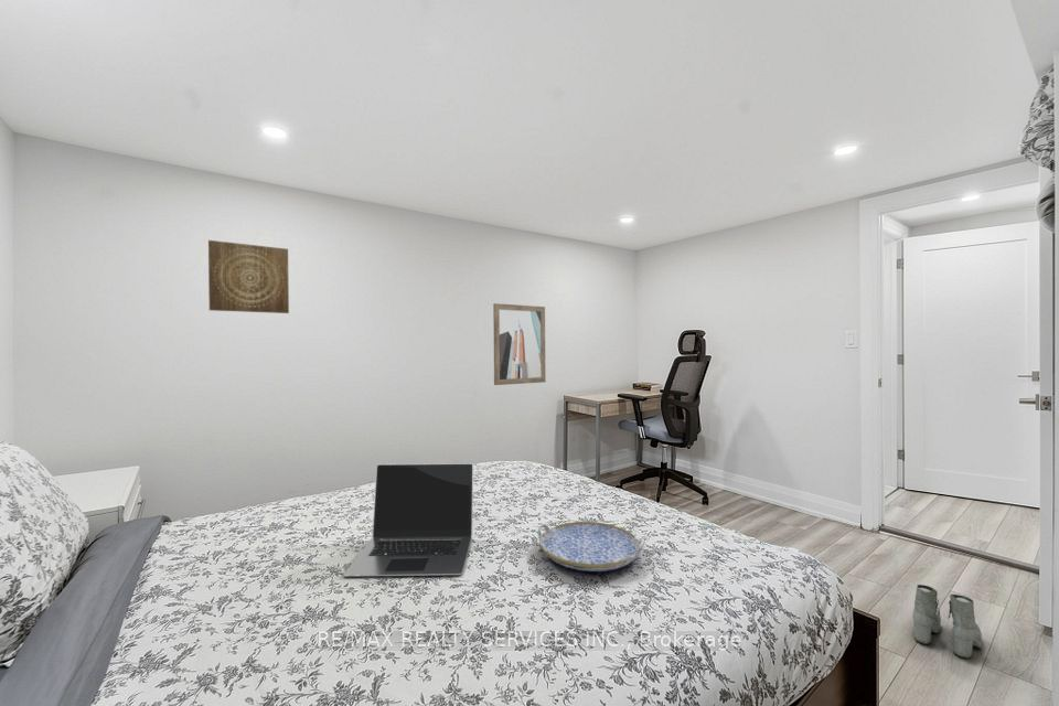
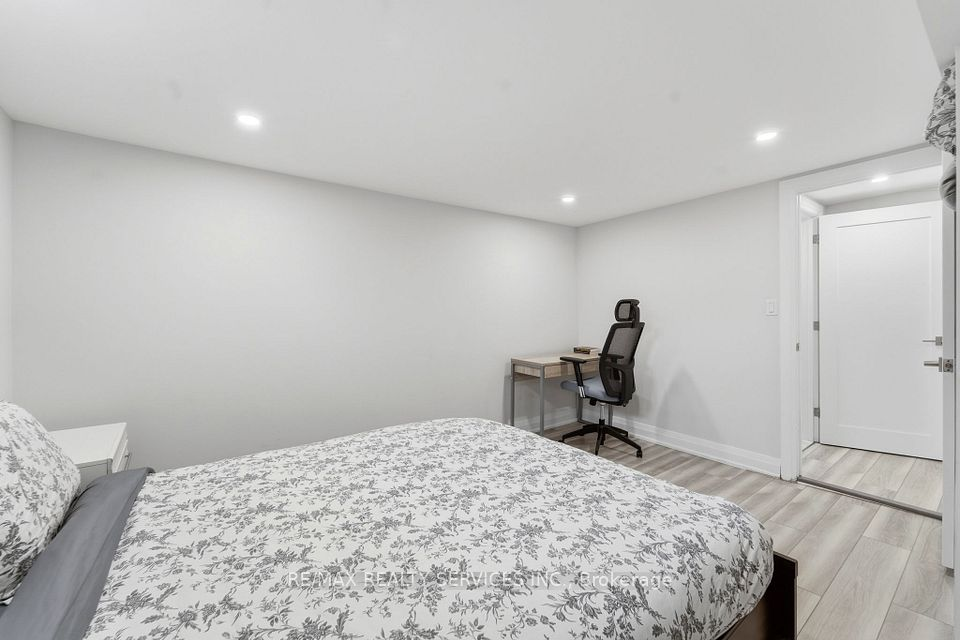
- wall art [492,302,547,386]
- wall art [207,239,290,314]
- boots [911,584,983,660]
- laptop [342,462,474,577]
- serving tray [537,521,646,573]
